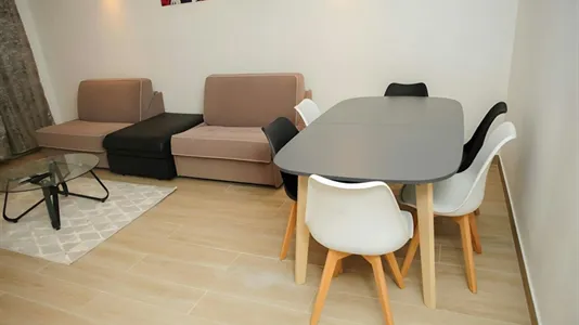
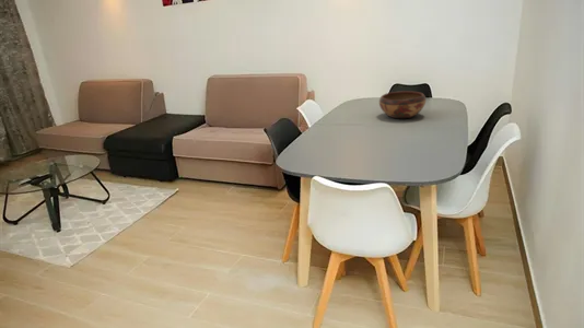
+ decorative bowl [378,90,428,119]
